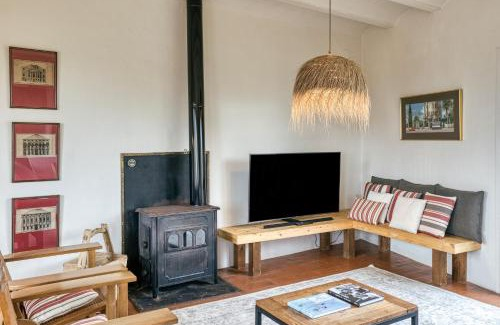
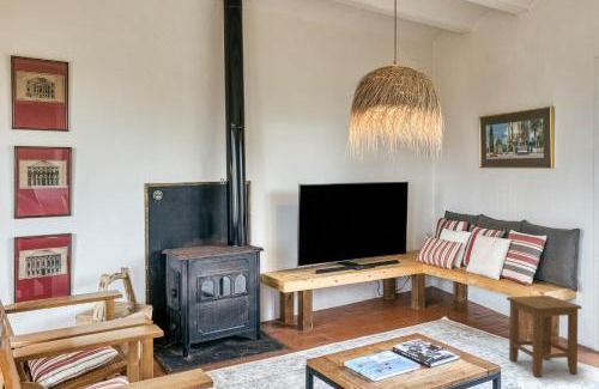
+ stool [506,294,582,378]
